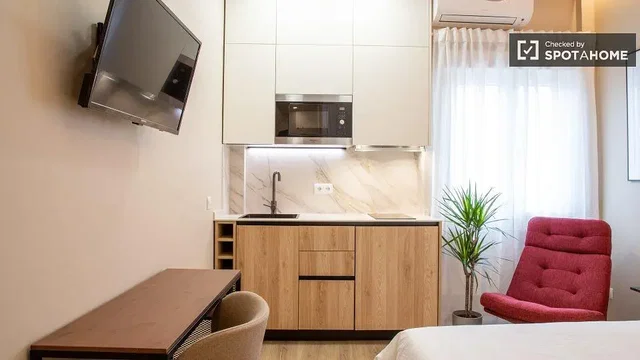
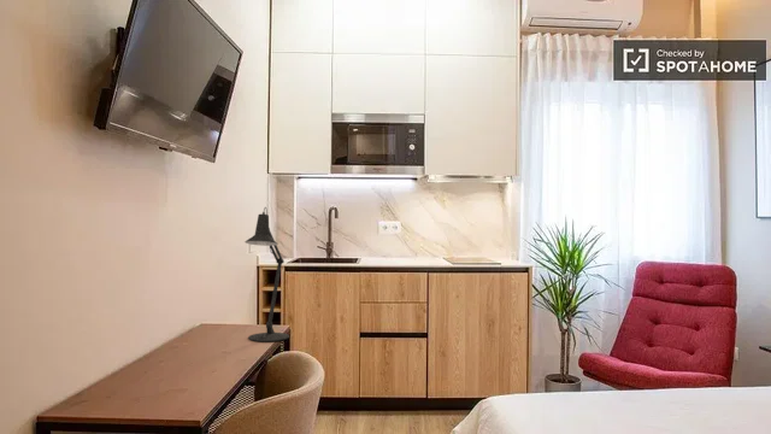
+ desk lamp [243,207,290,342]
